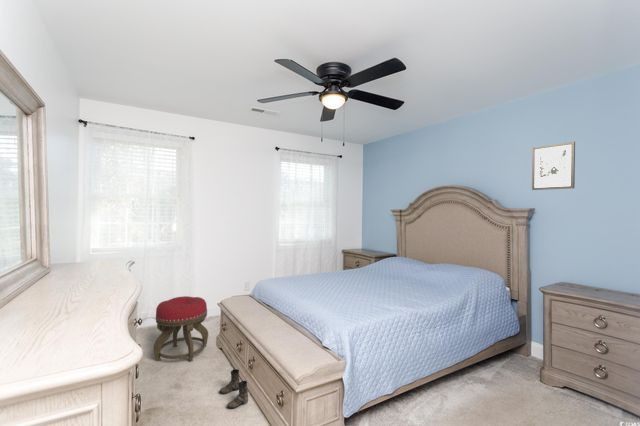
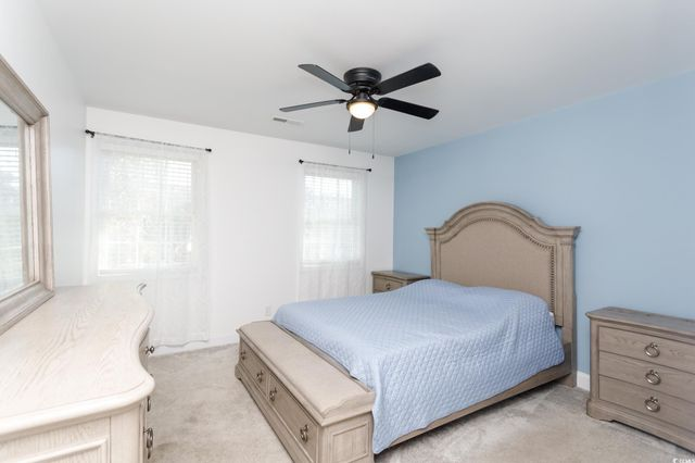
- wall art [531,141,576,191]
- stool [153,295,209,363]
- boots [219,368,249,409]
